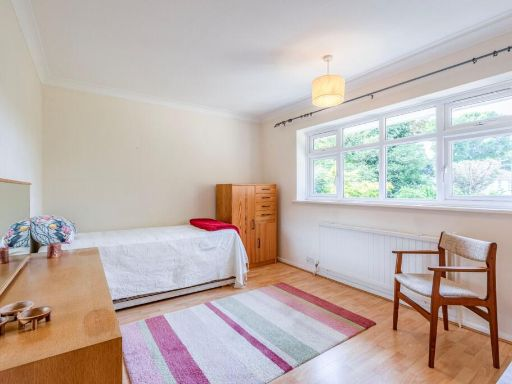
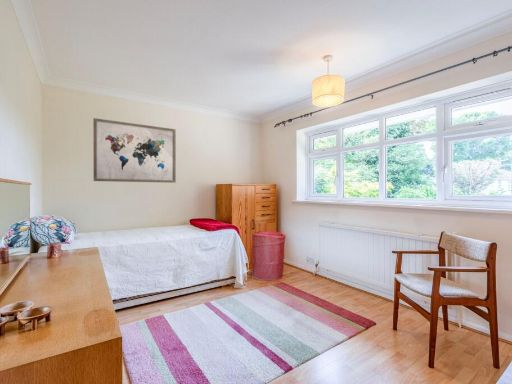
+ wall art [92,117,177,184]
+ laundry hamper [250,230,287,281]
